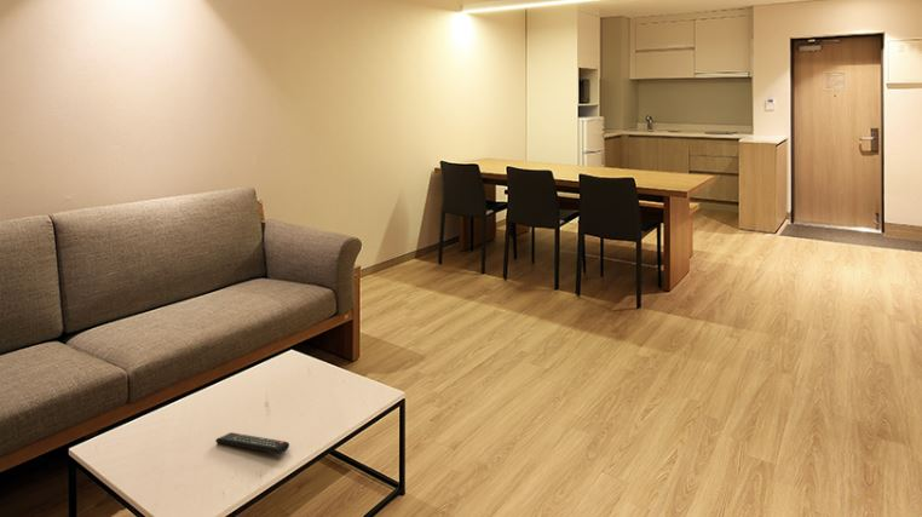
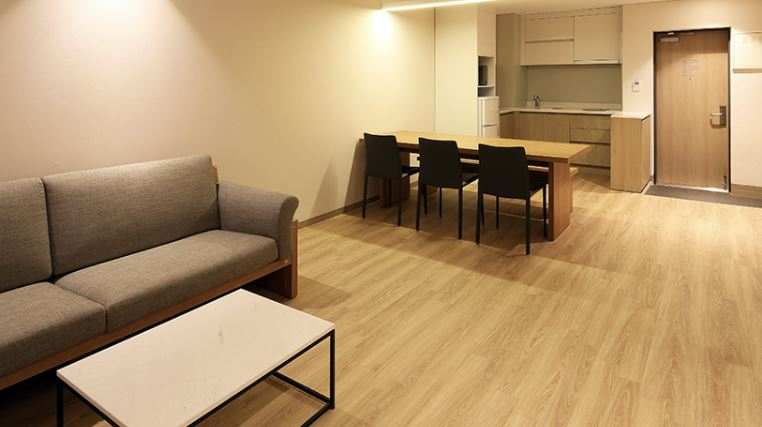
- remote control [214,431,290,455]
